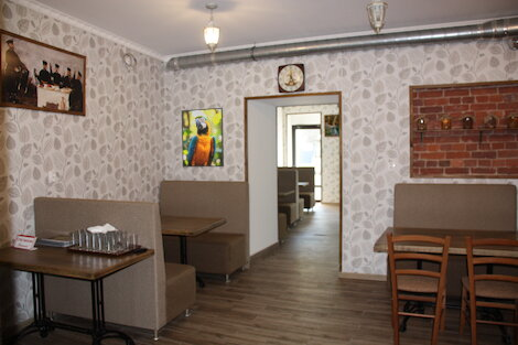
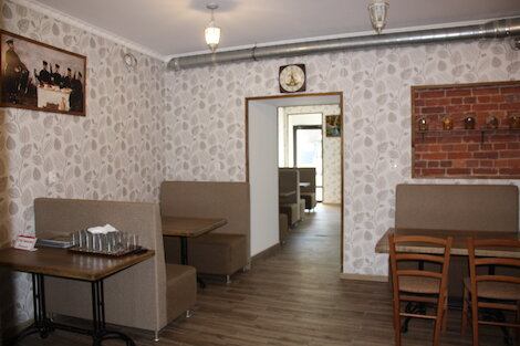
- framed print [181,107,225,168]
